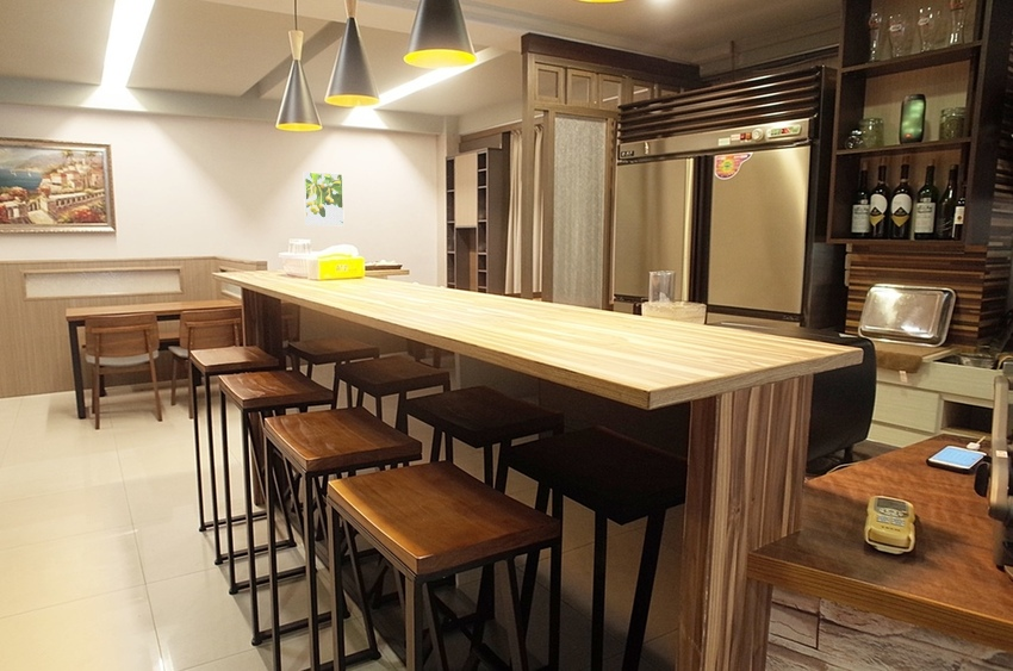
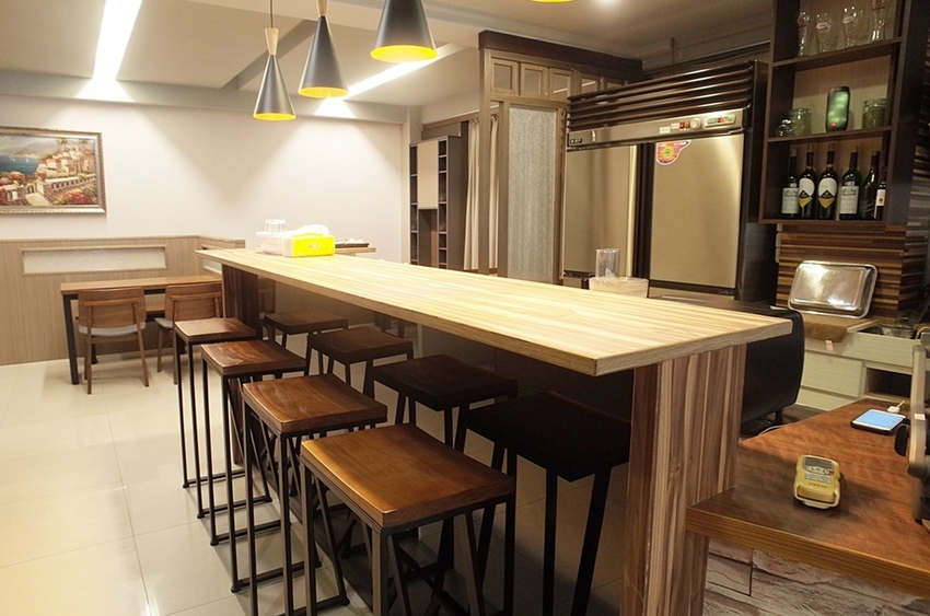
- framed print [303,170,346,226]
